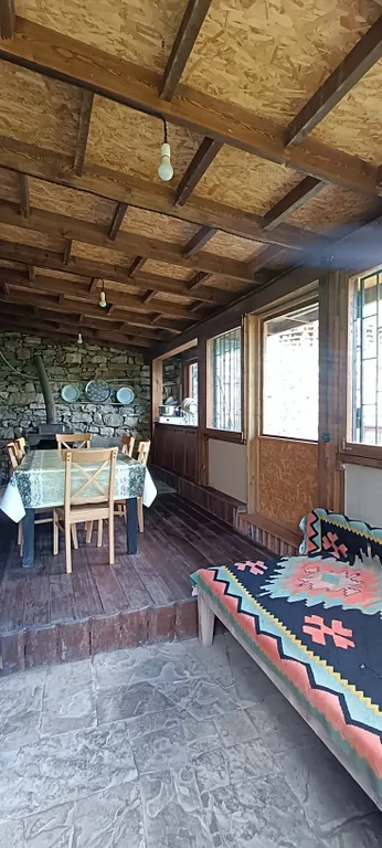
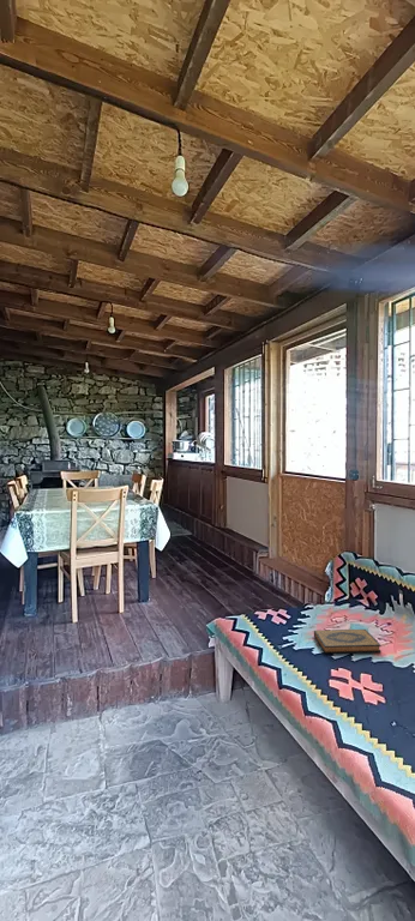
+ hardback book [313,628,383,655]
